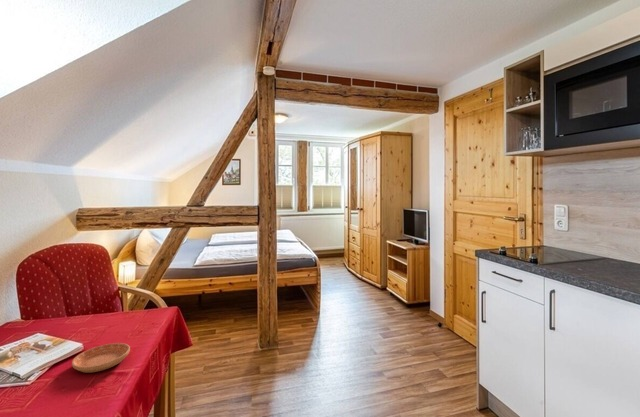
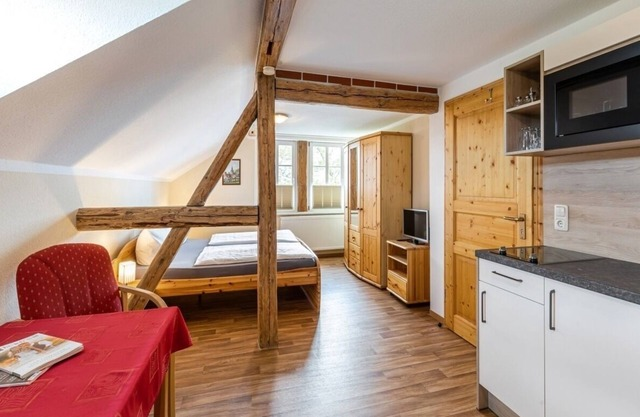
- saucer [71,342,131,374]
